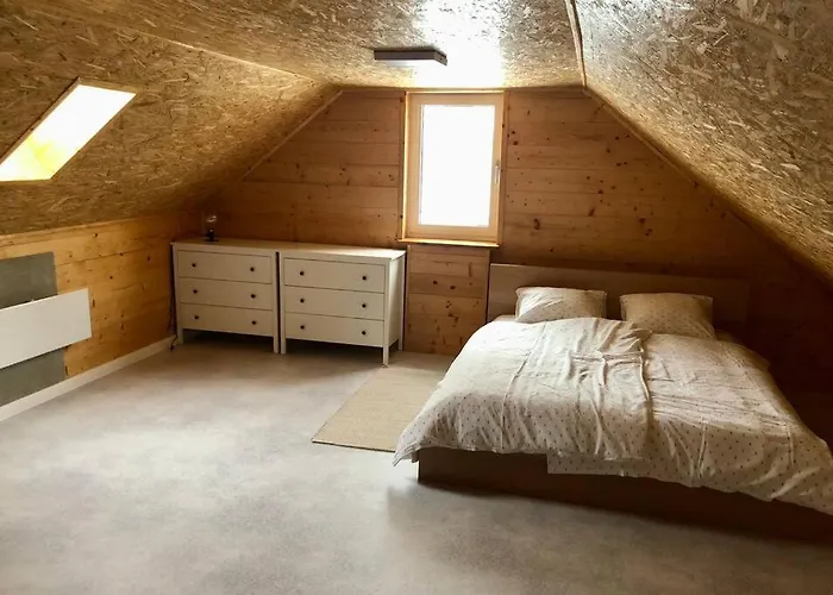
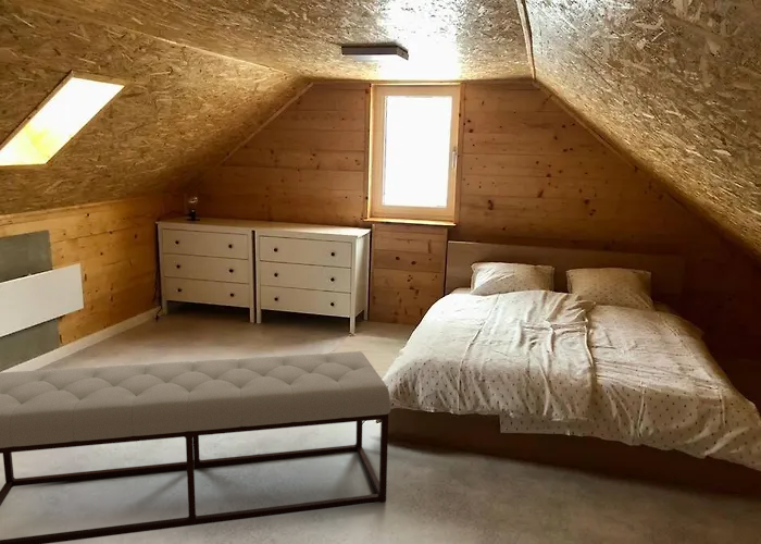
+ bench [0,350,392,544]
